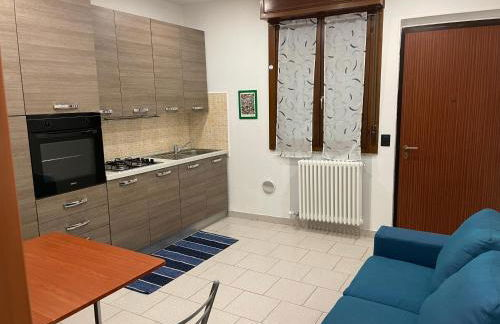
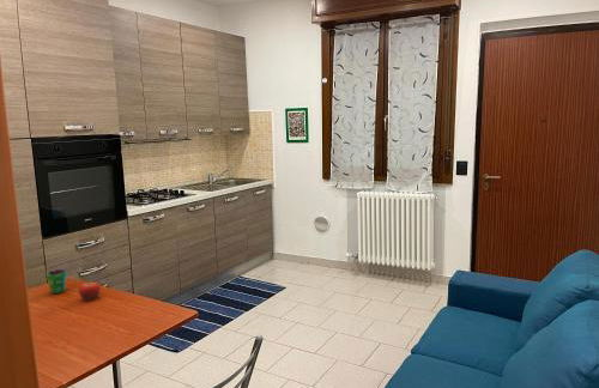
+ cup [44,268,68,295]
+ fruit [78,280,102,302]
